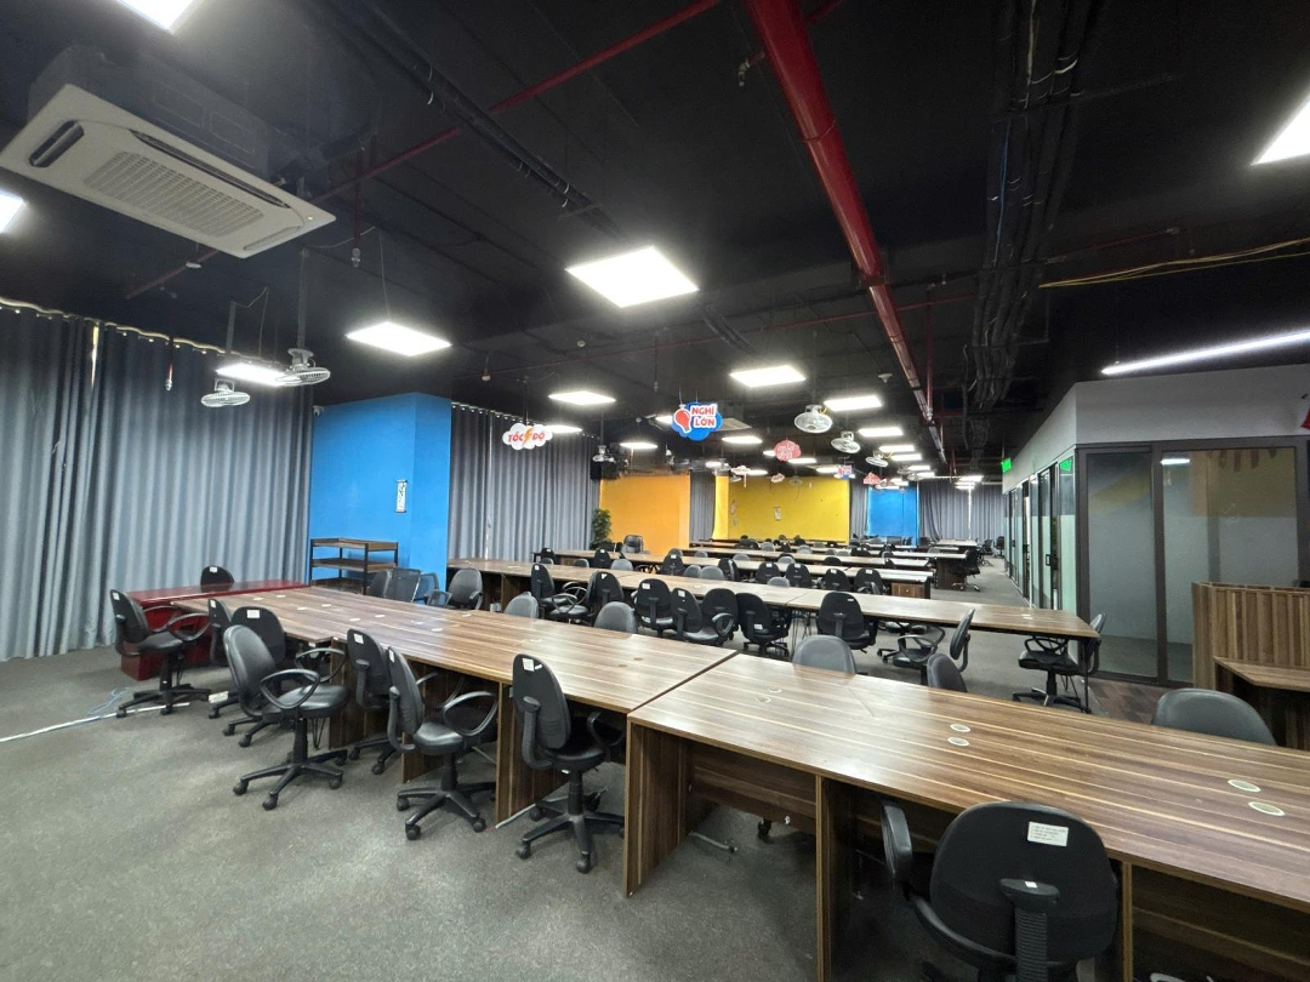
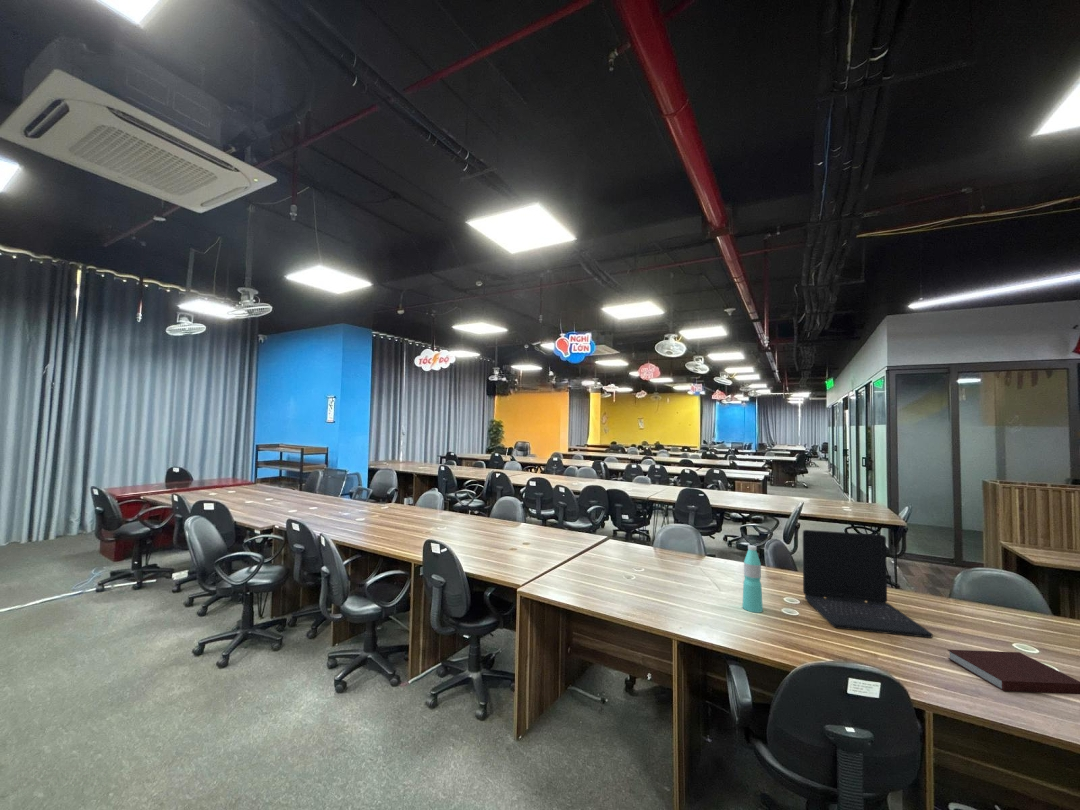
+ laptop [802,529,933,639]
+ notebook [947,649,1080,695]
+ water bottle [741,544,764,614]
